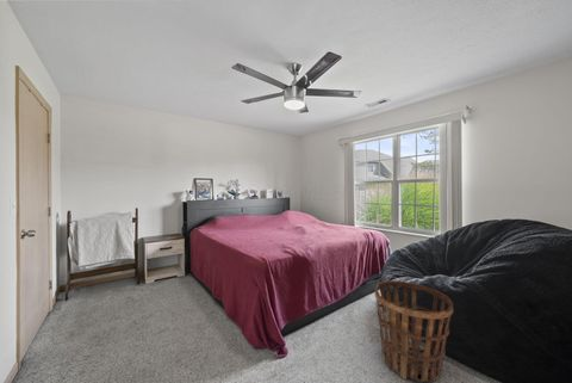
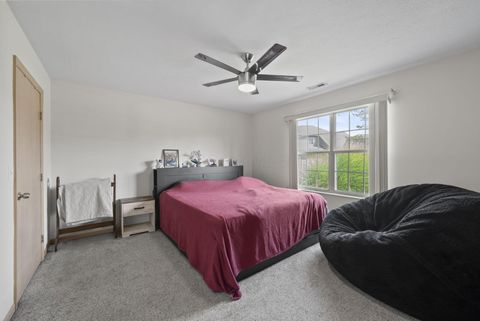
- basket [374,279,454,383]
